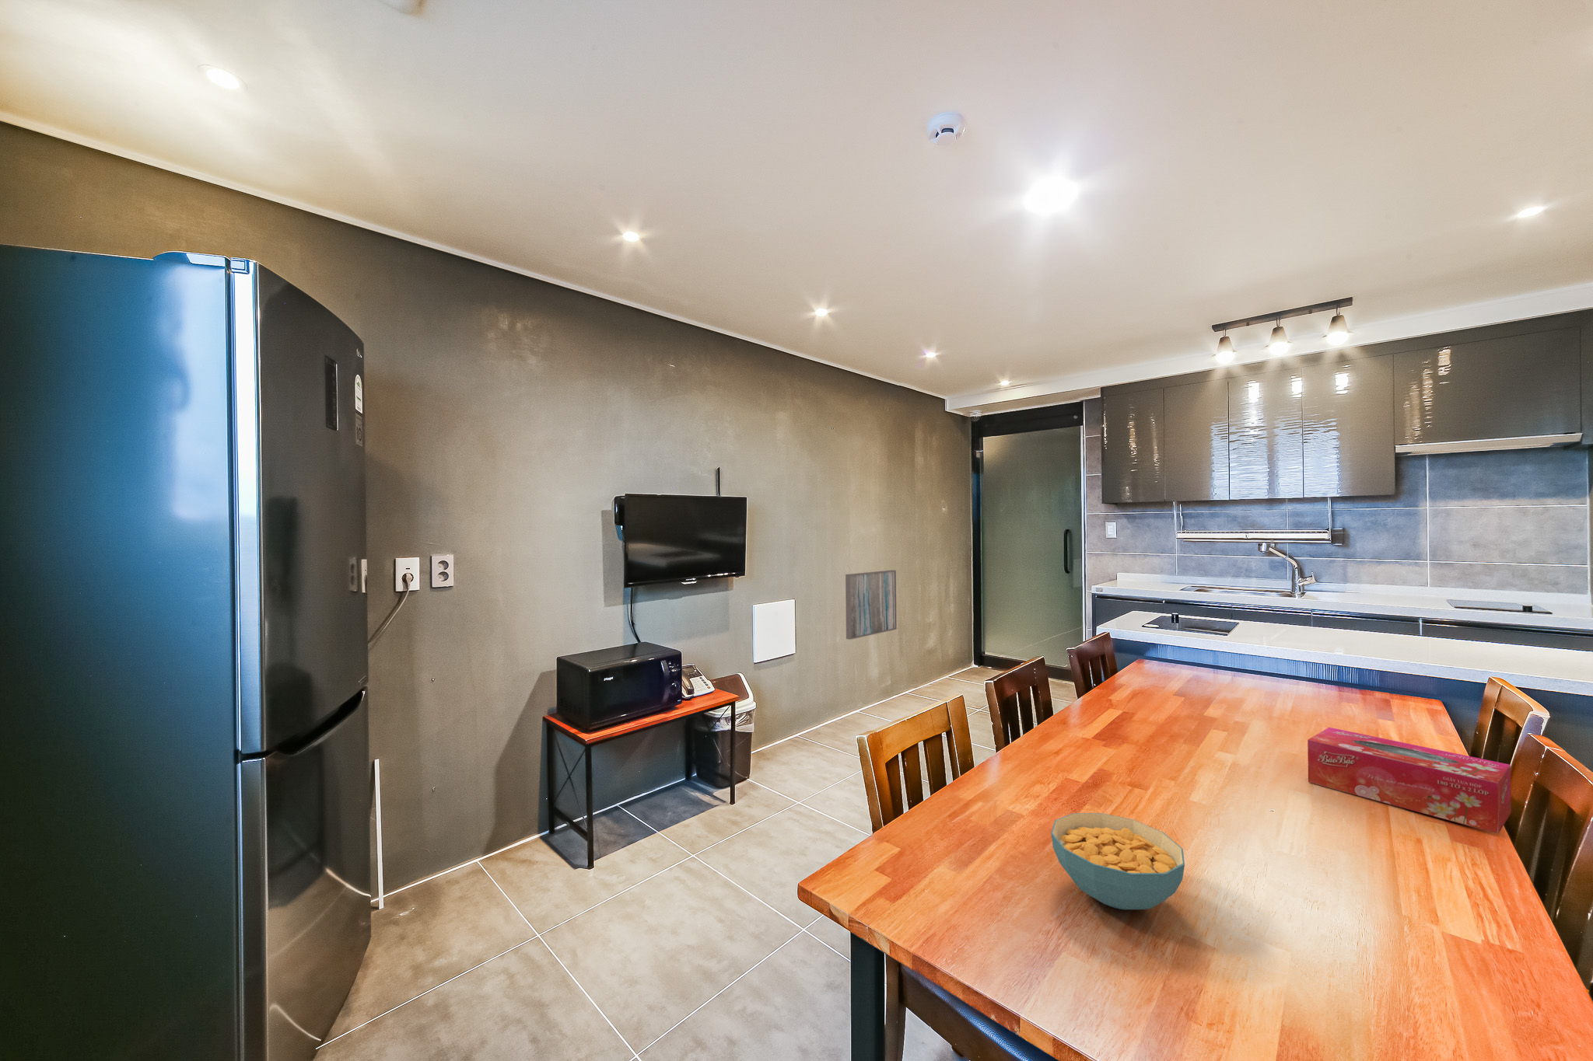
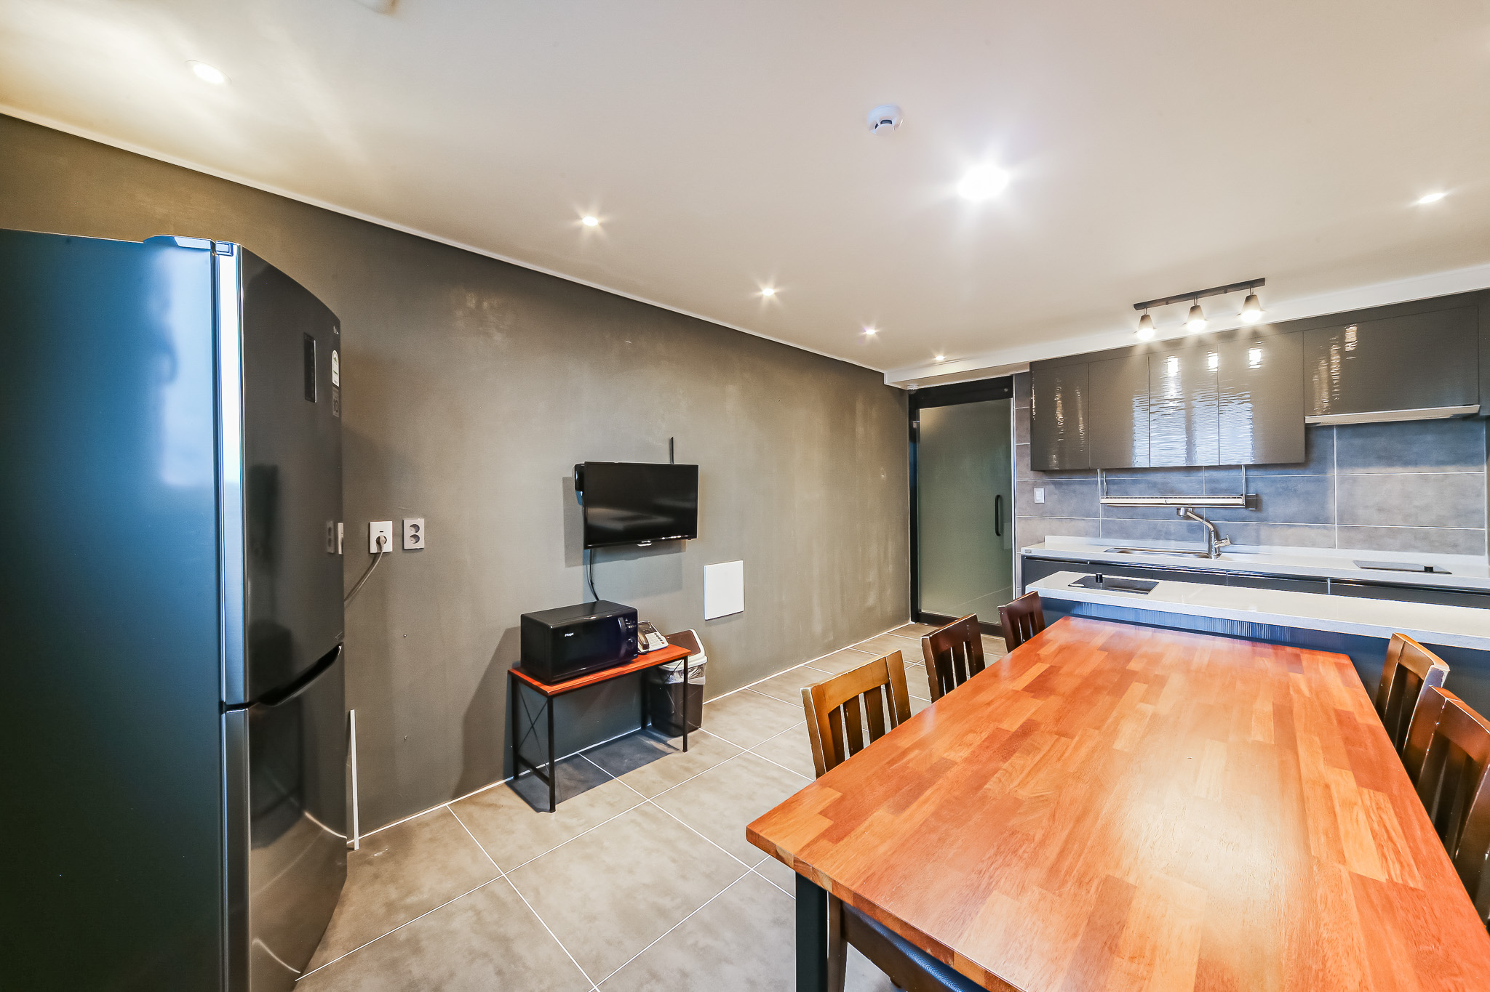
- cereal bowl [1051,812,1186,911]
- tissue box [1306,727,1512,835]
- wall art [844,568,898,641]
